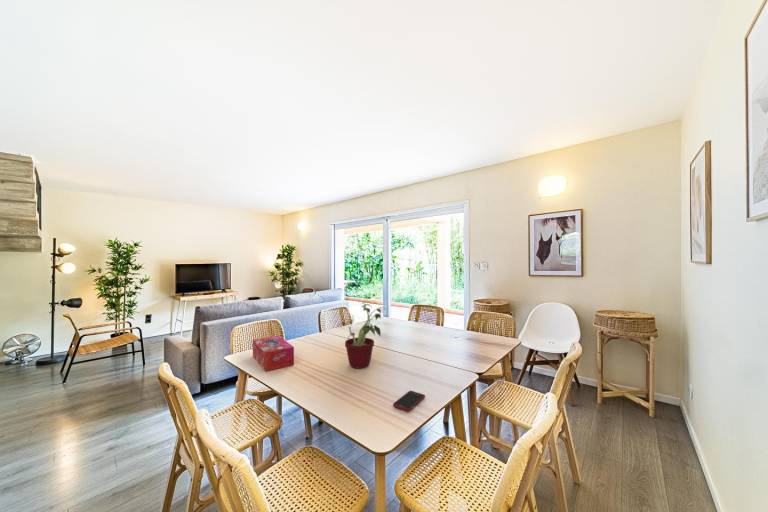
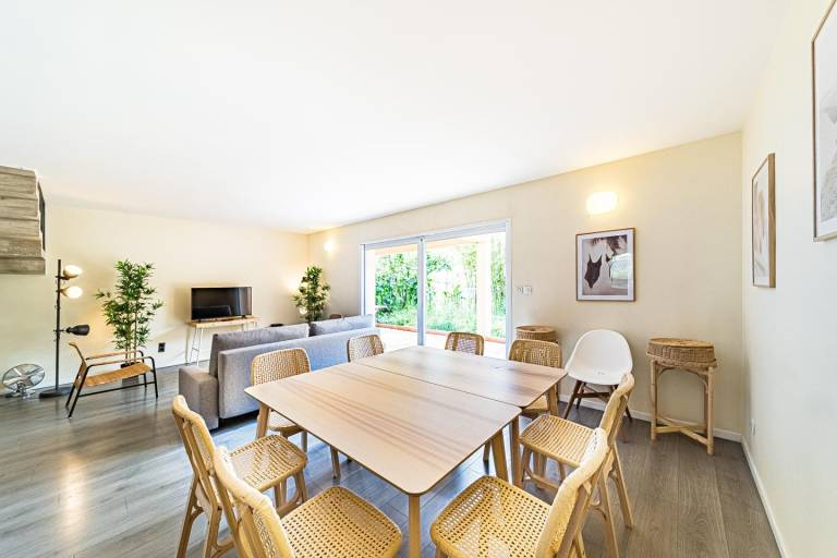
- cell phone [392,390,426,413]
- potted plant [339,300,387,370]
- tissue box [252,335,295,372]
